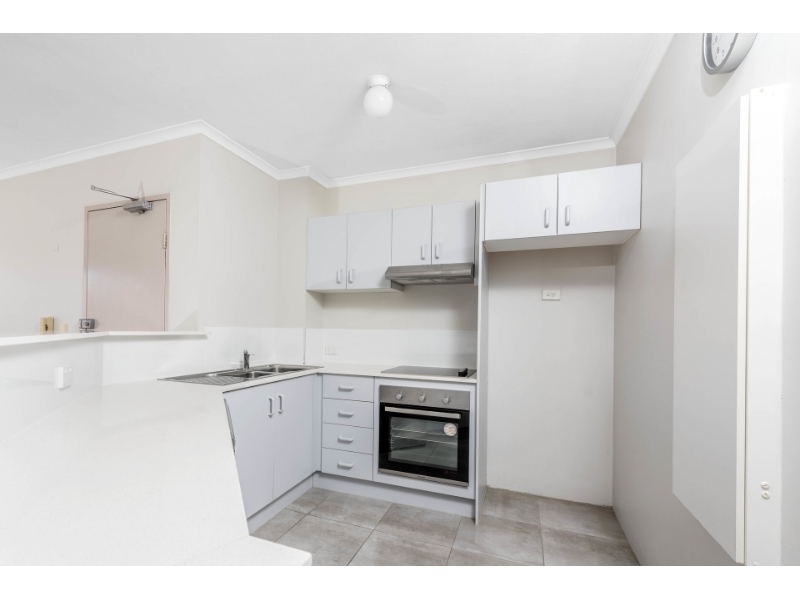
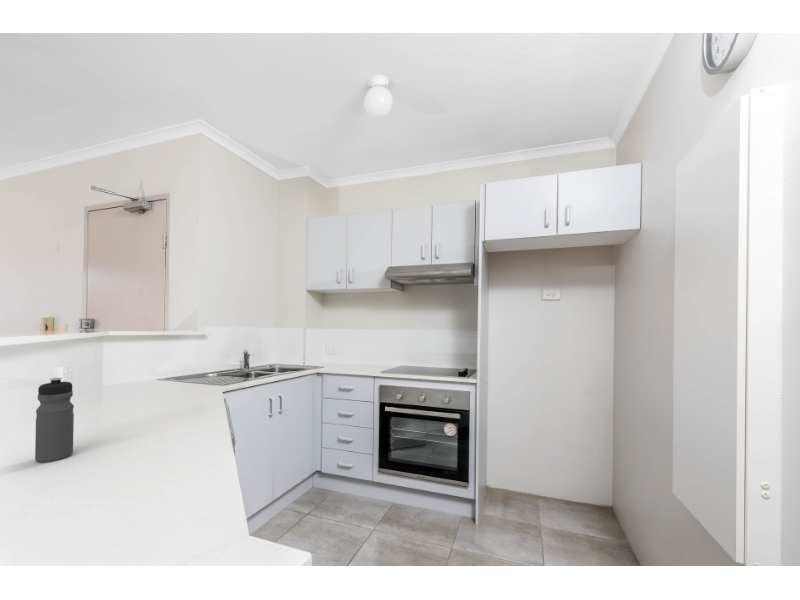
+ water bottle [34,377,75,463]
